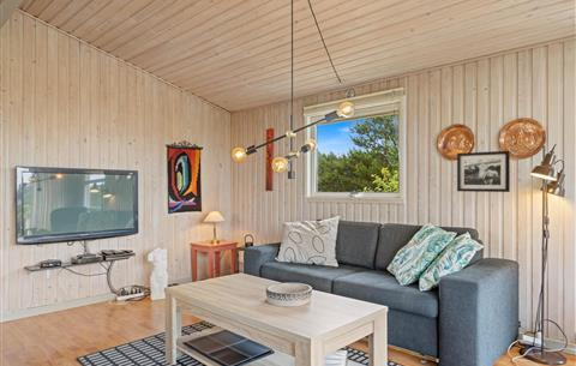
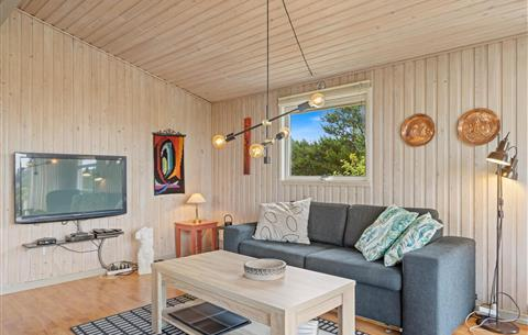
- picture frame [456,150,511,193]
